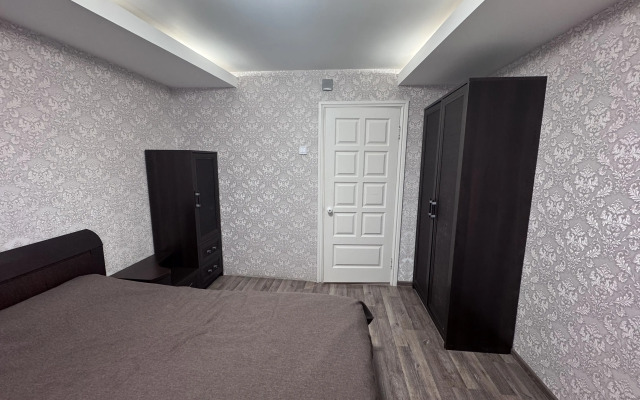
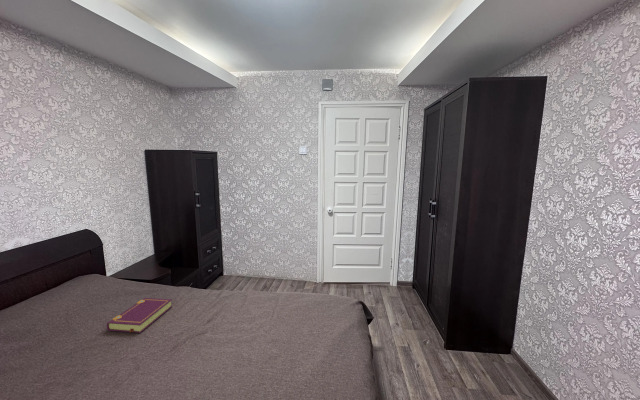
+ book [106,297,173,334]
